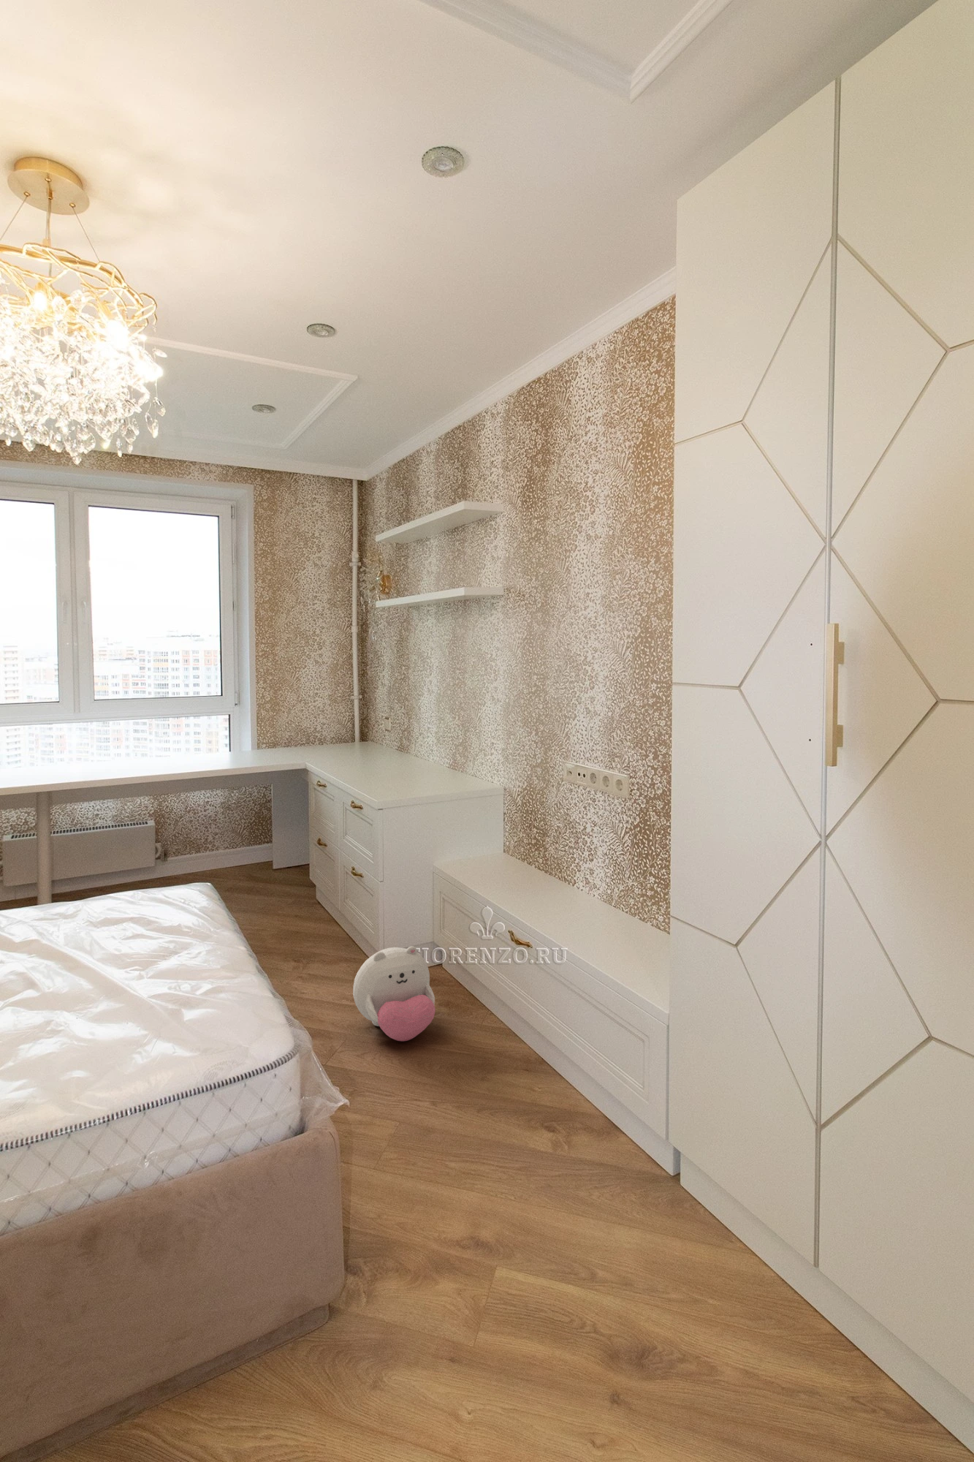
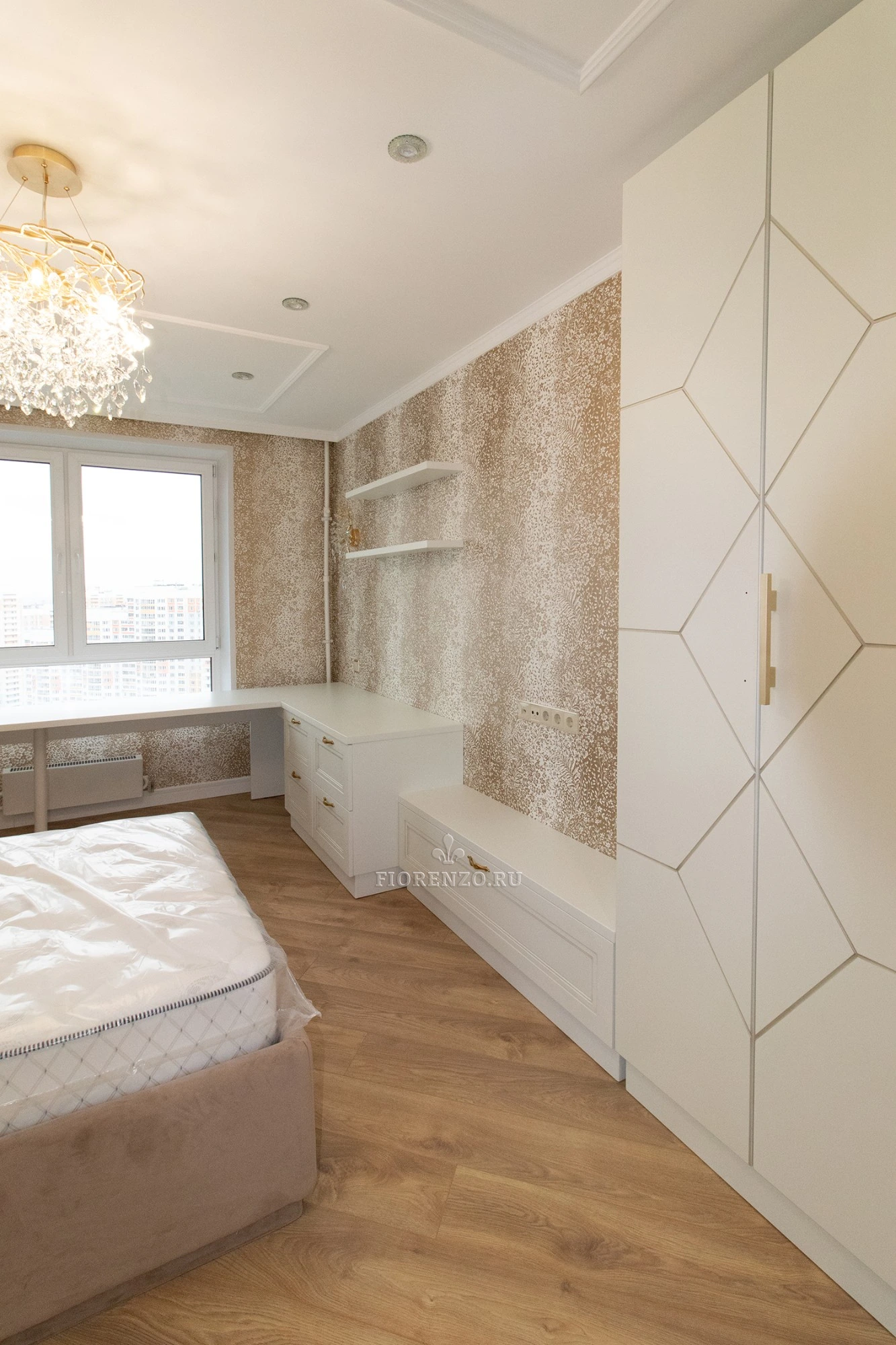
- plush toy [352,946,436,1041]
